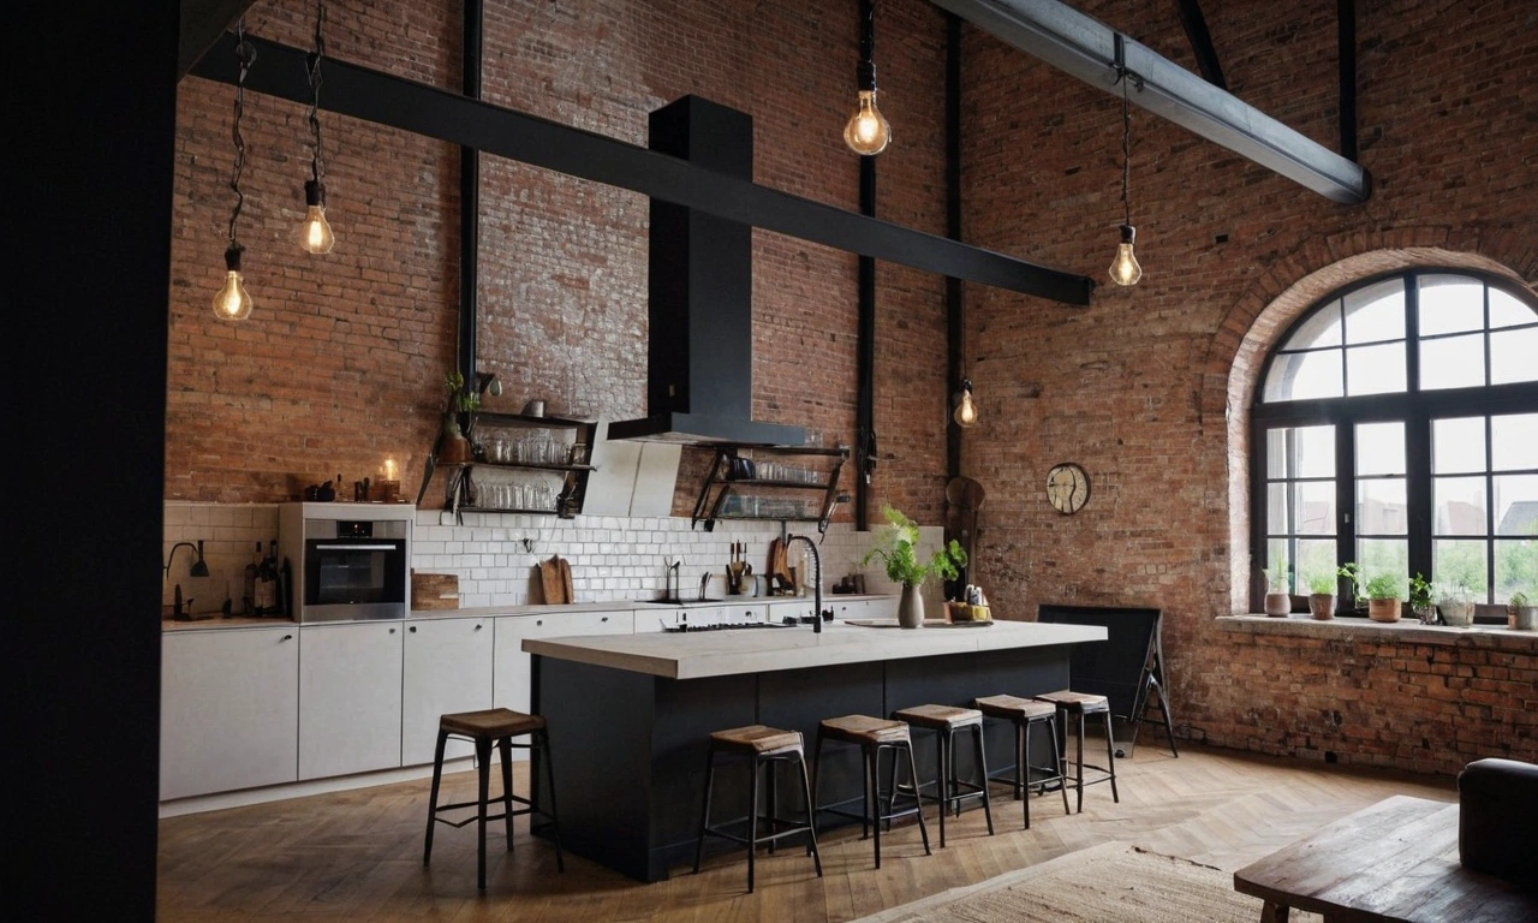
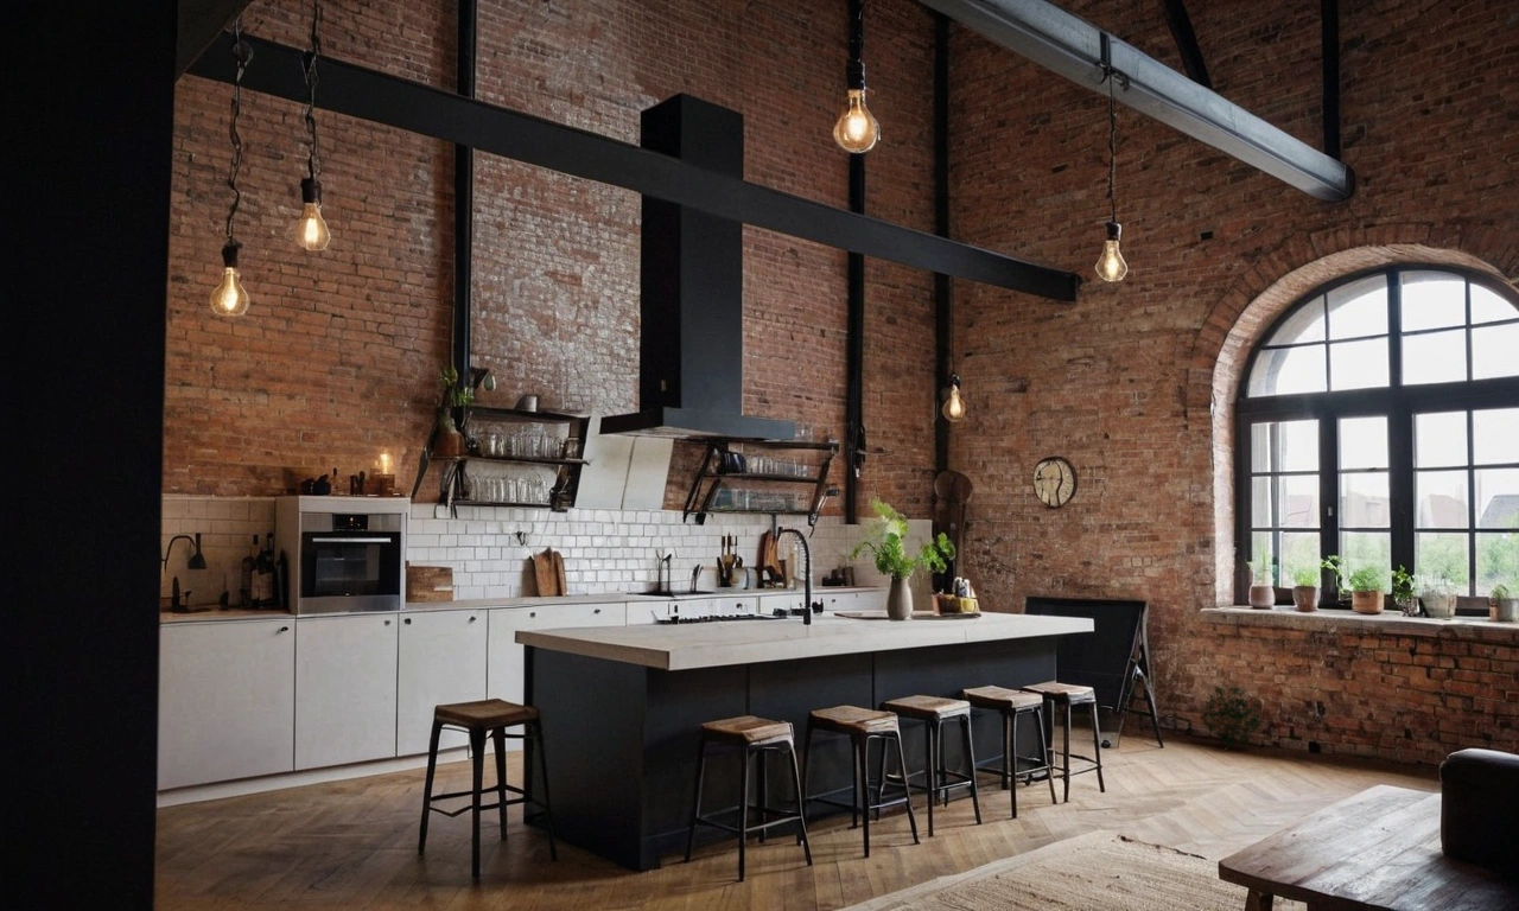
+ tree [1193,679,1267,748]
